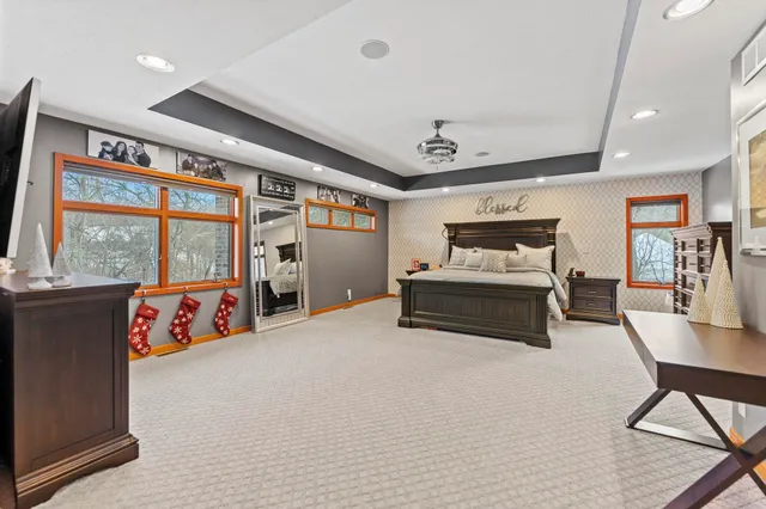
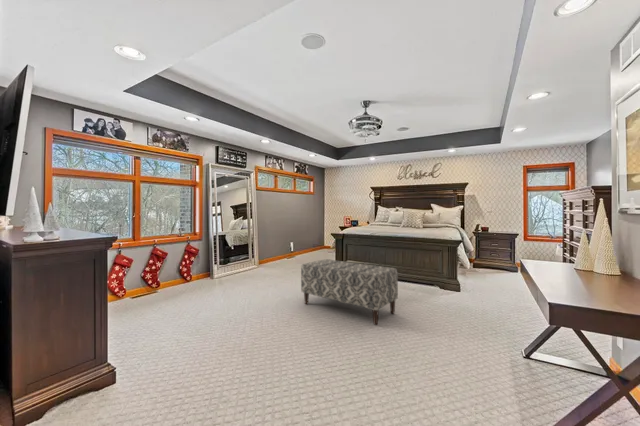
+ bench [300,258,399,326]
